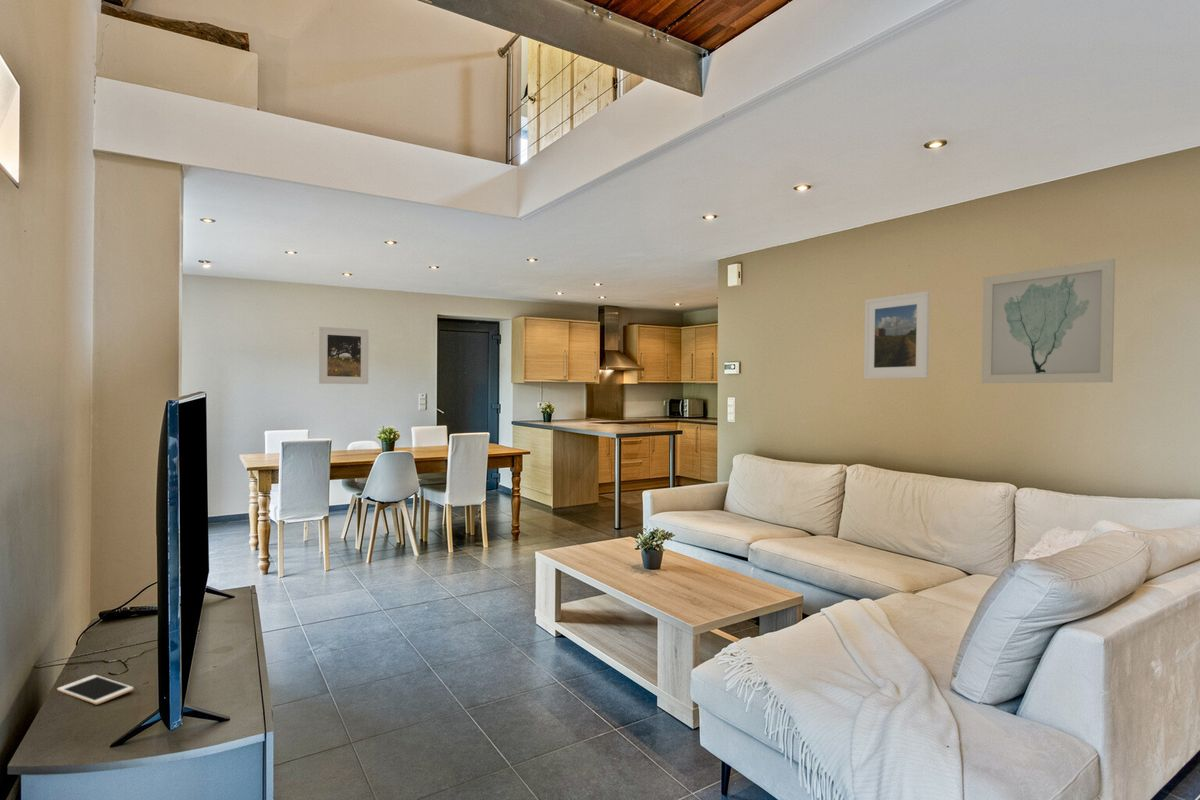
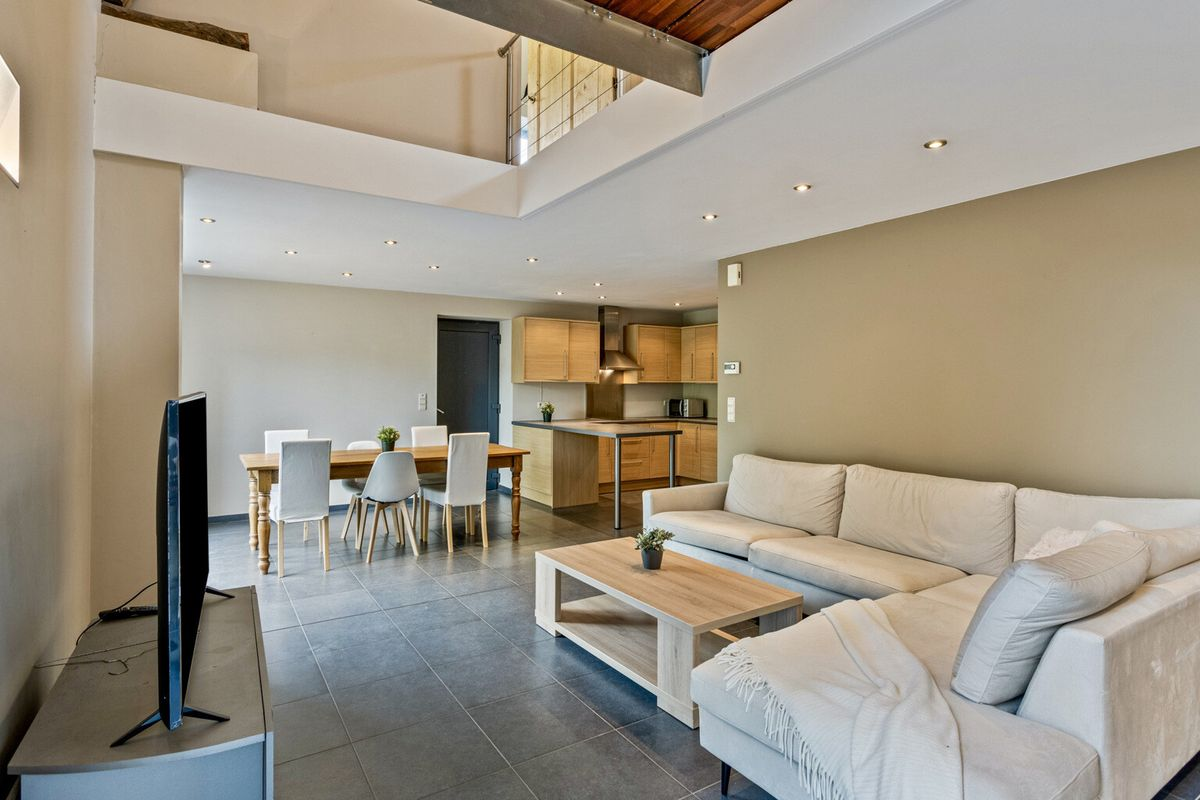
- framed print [318,326,370,385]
- wall art [981,258,1116,384]
- cell phone [56,674,134,705]
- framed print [863,290,931,380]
